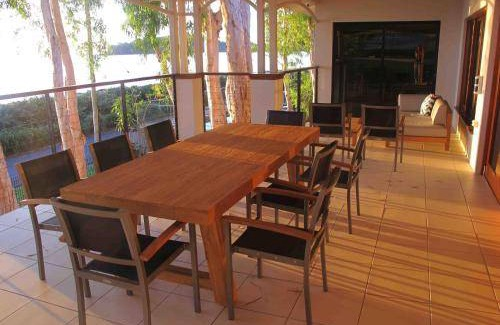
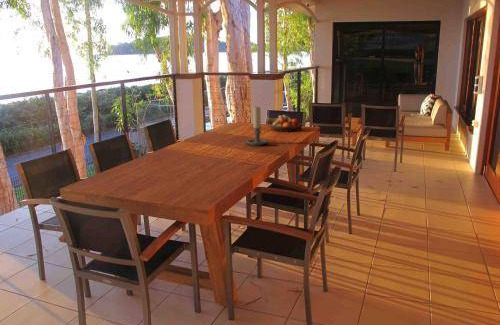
+ fruit bowl [265,114,304,133]
+ candle holder [243,105,269,146]
